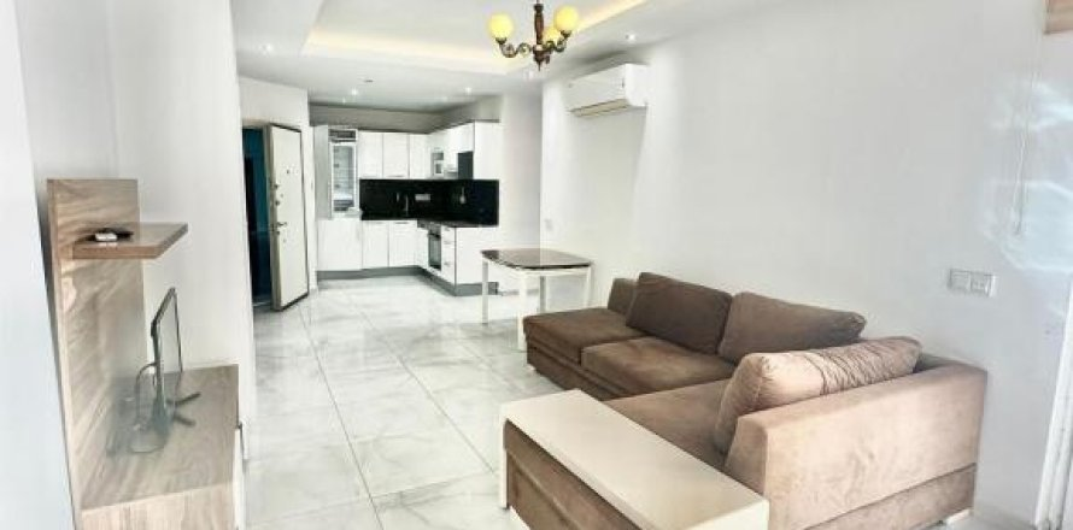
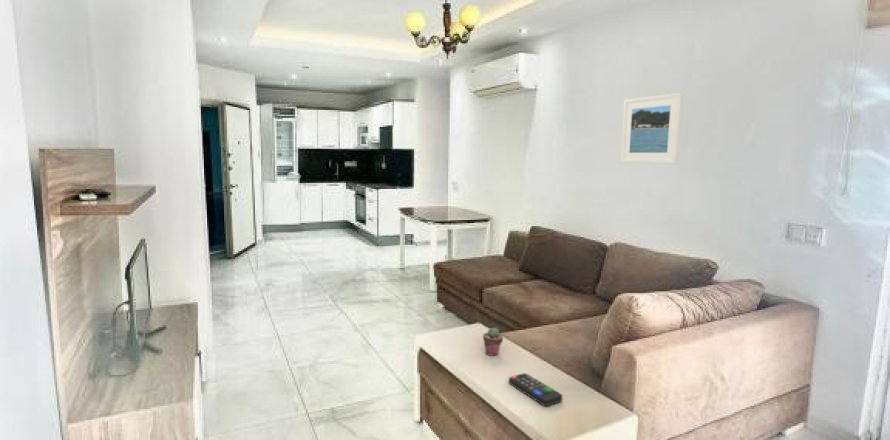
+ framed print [619,92,684,165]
+ potted succulent [482,327,504,357]
+ remote control [508,372,563,407]
